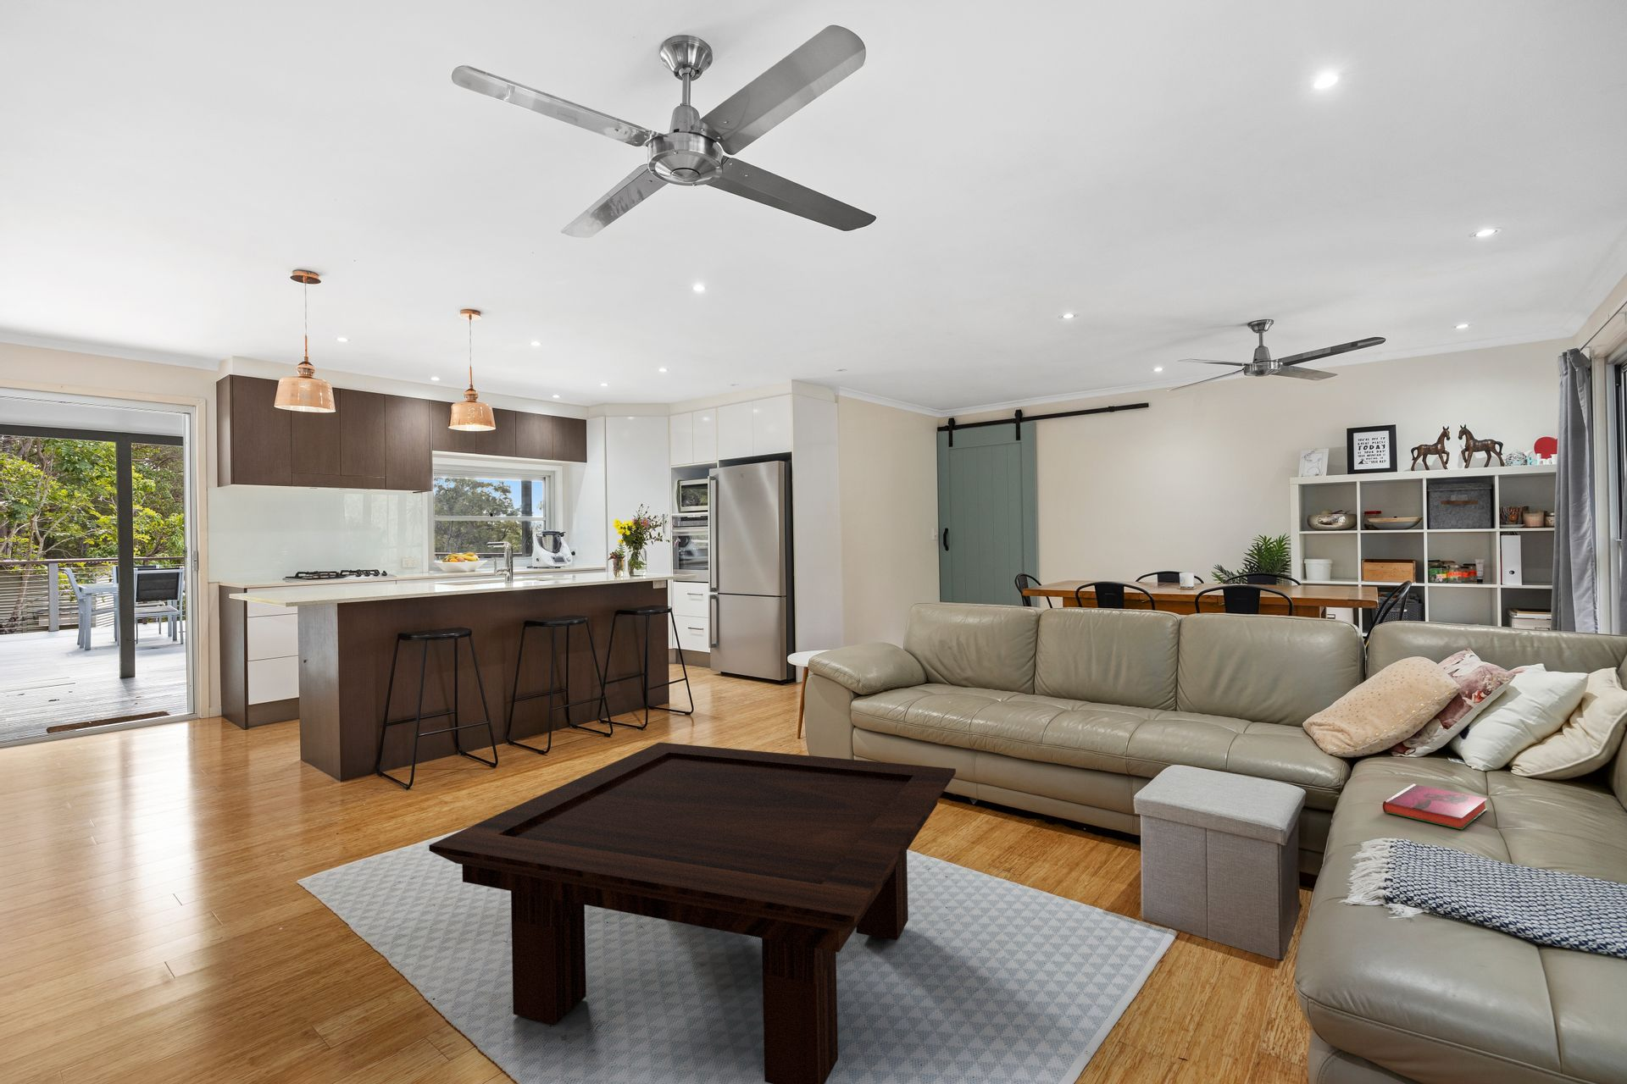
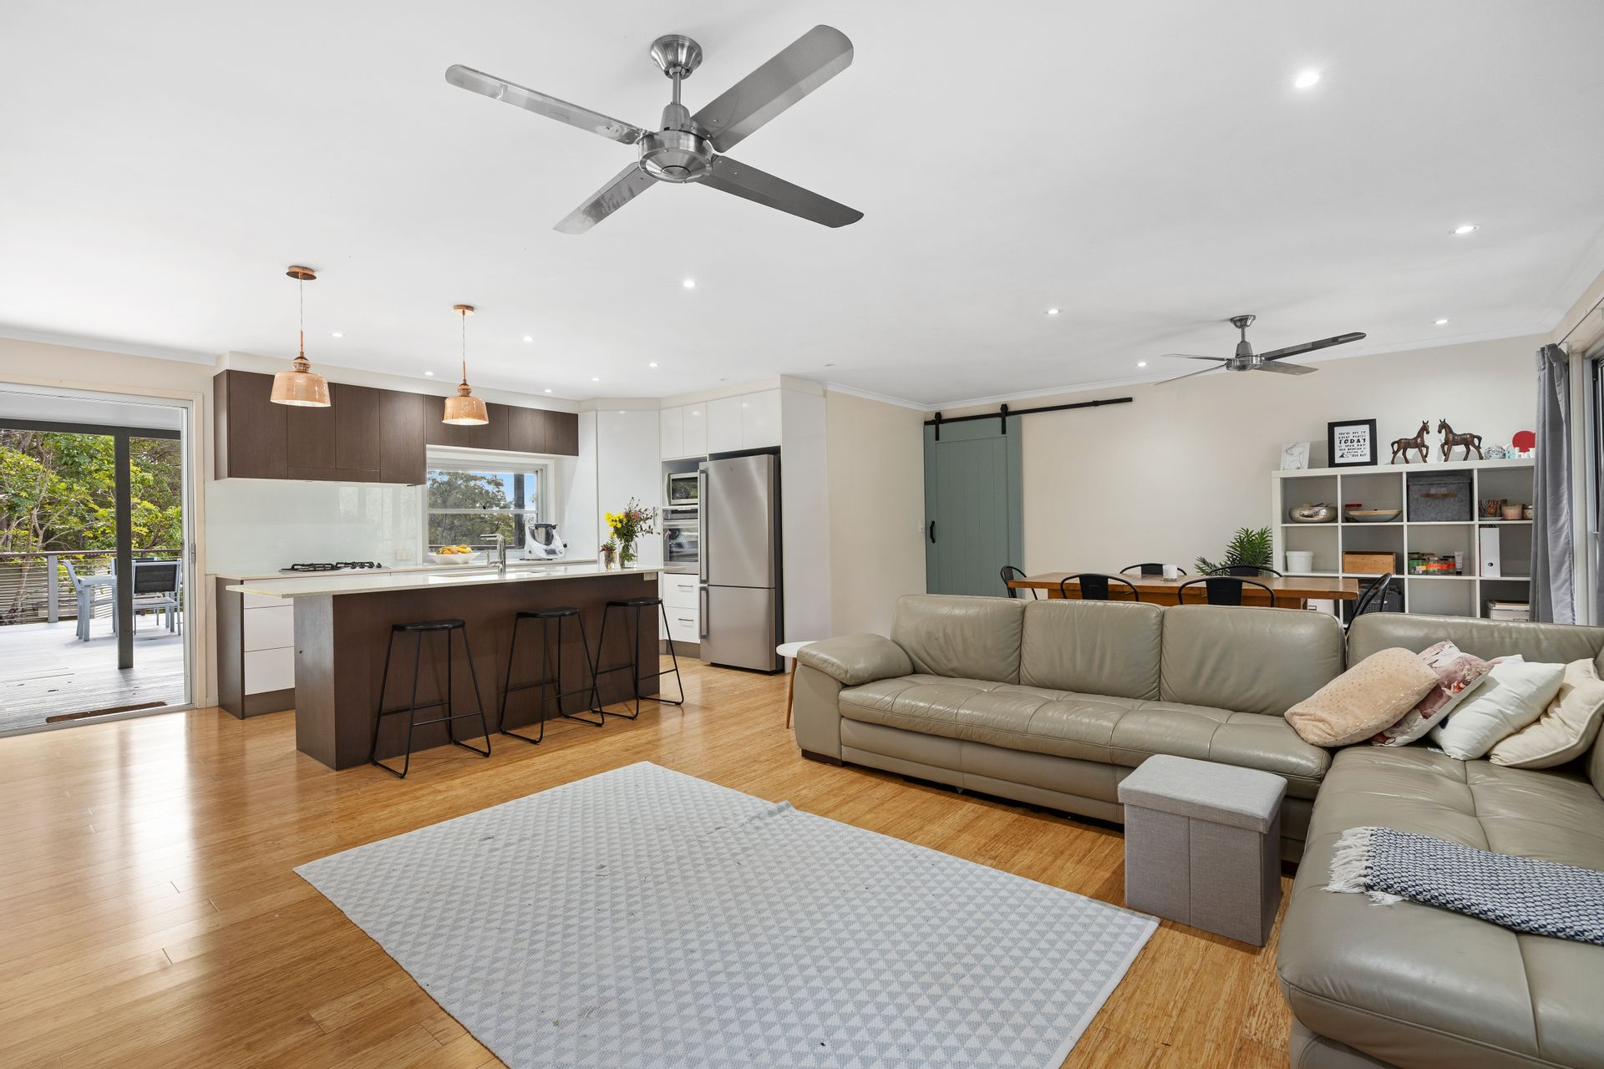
- coffee table [427,742,956,1084]
- hardback book [1382,783,1488,830]
